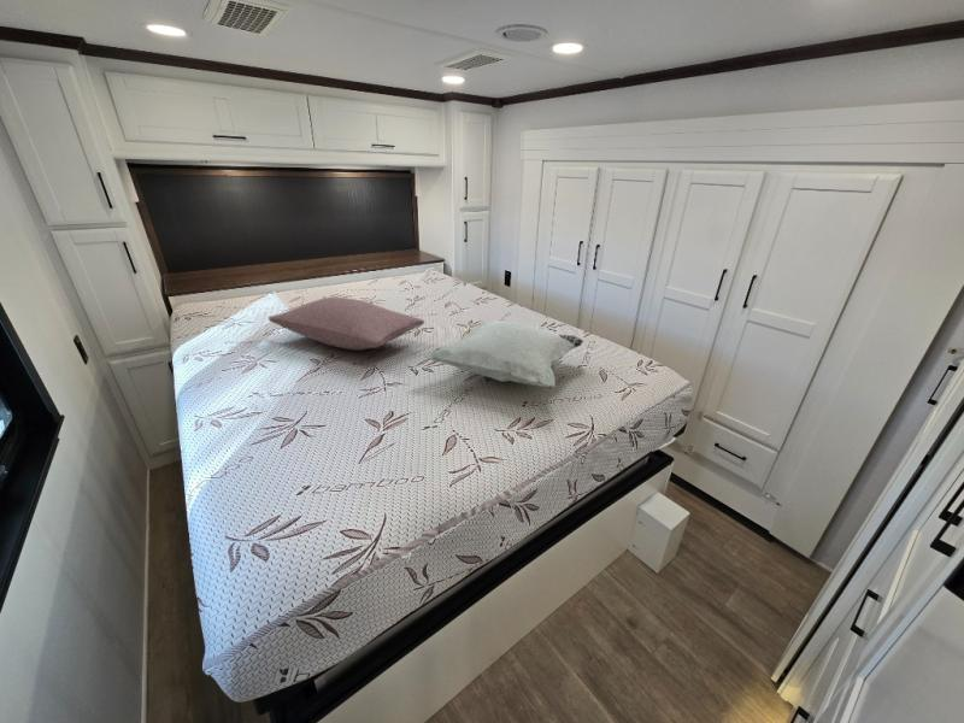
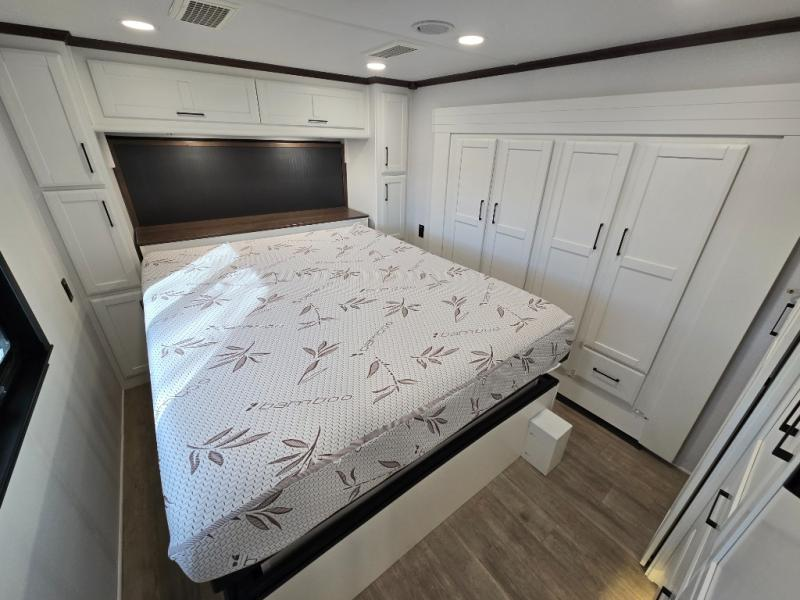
- pillow [268,296,425,351]
- cushion [424,319,584,389]
